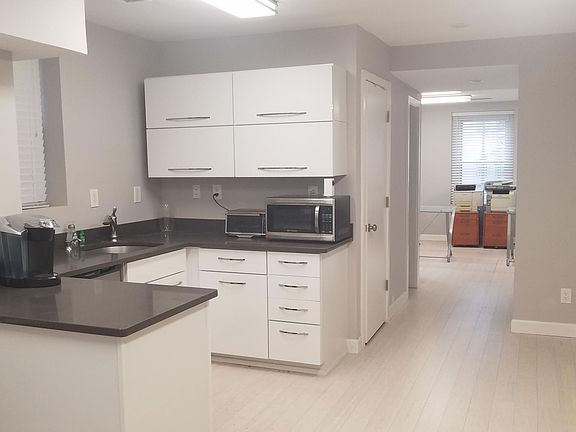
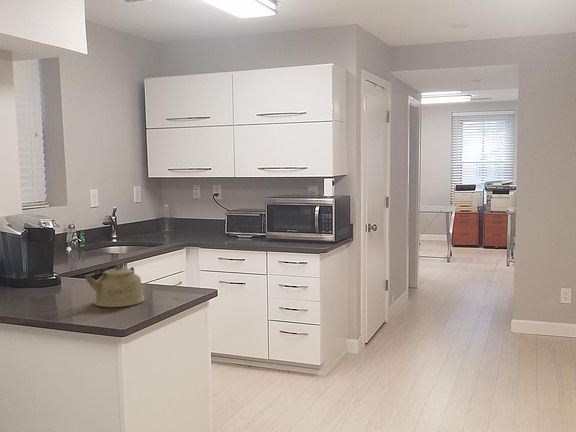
+ kettle [84,263,145,308]
